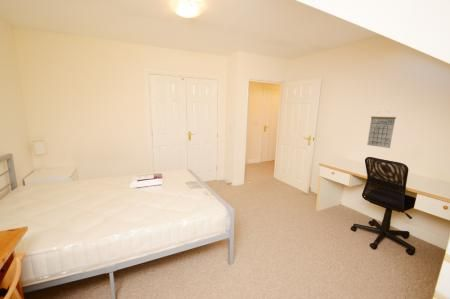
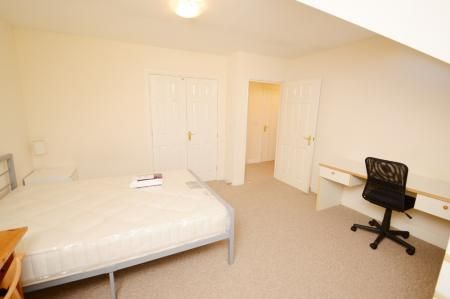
- calendar [366,110,397,149]
